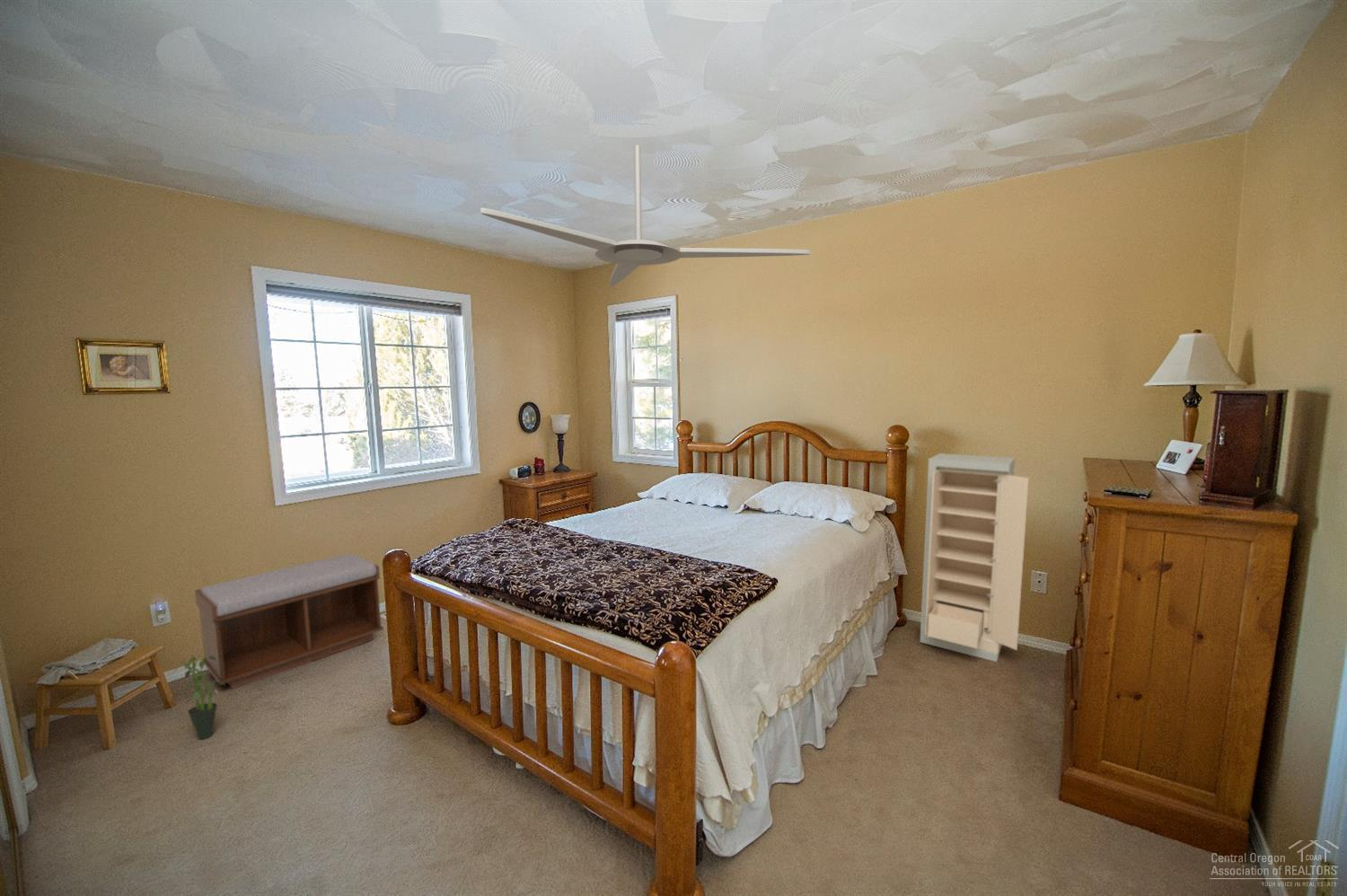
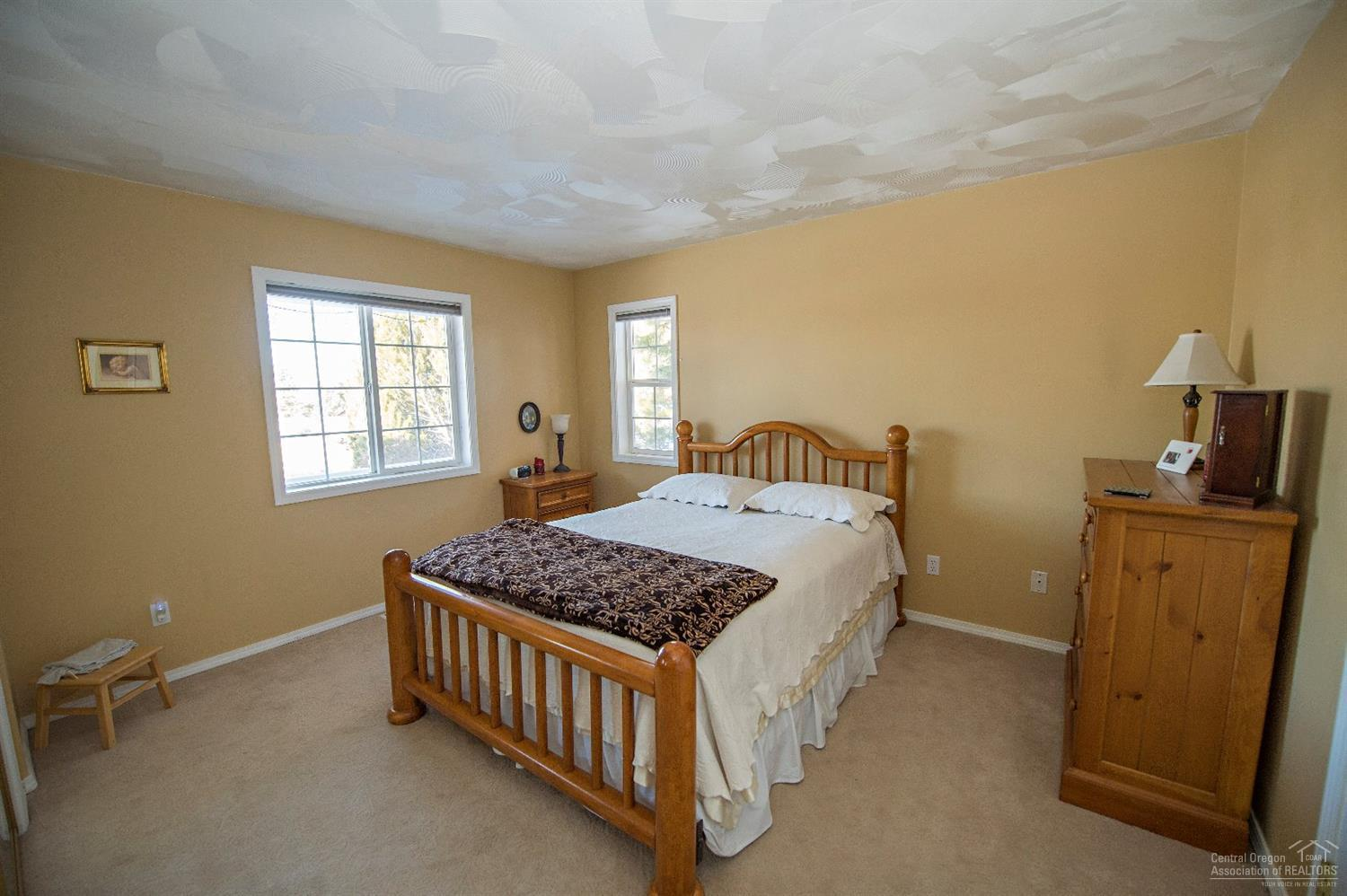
- ceiling fan [480,144,811,287]
- storage cabinet [920,452,1030,663]
- potted plant [173,654,226,741]
- bench [194,553,384,690]
